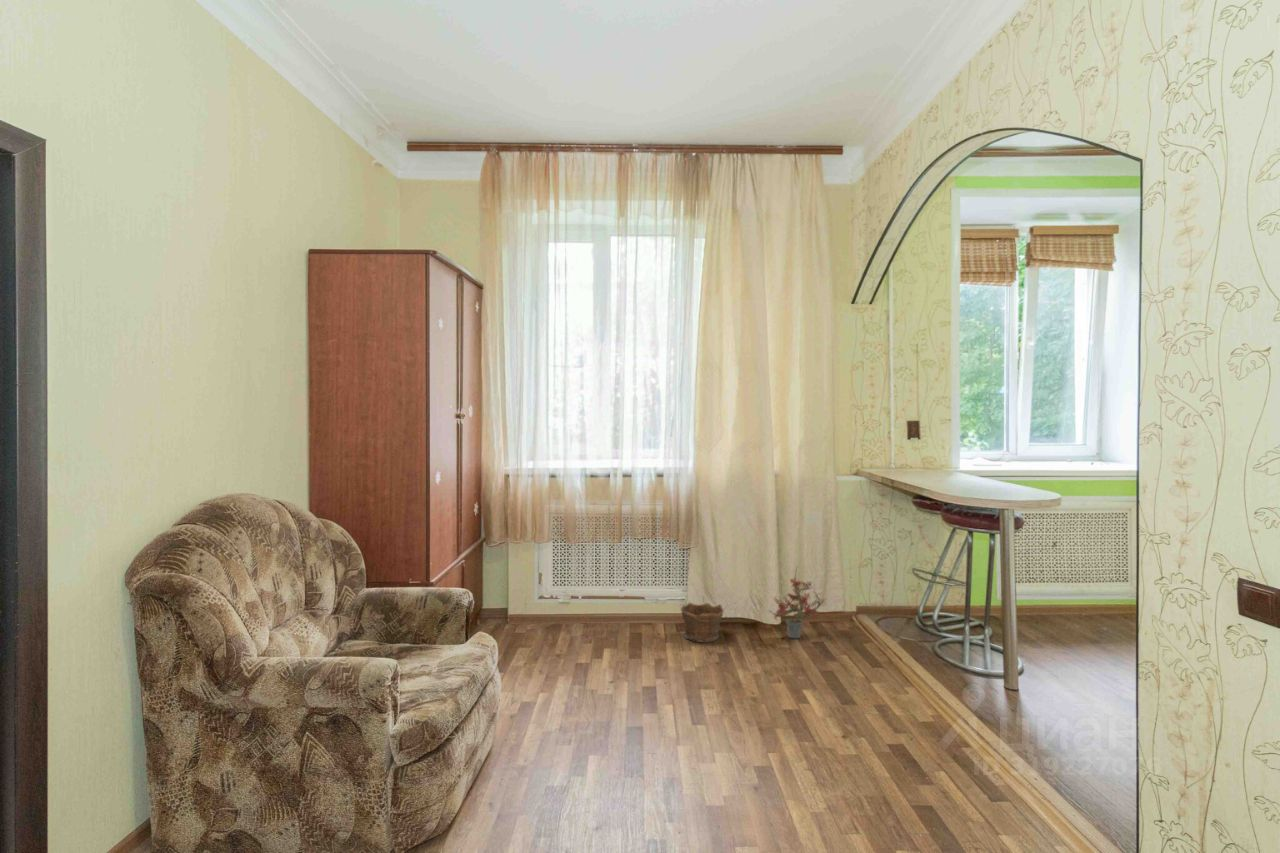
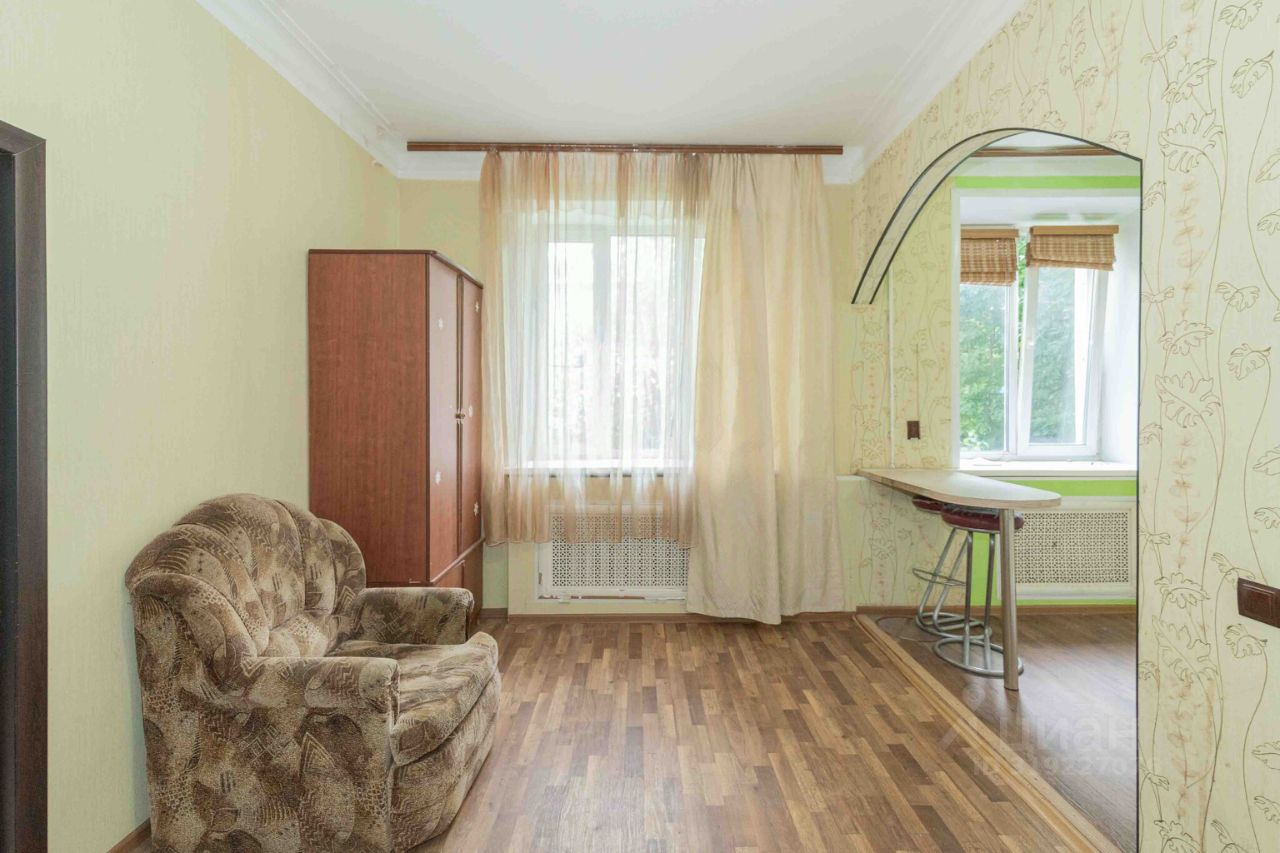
- clay pot [680,602,725,642]
- potted plant [766,565,827,639]
